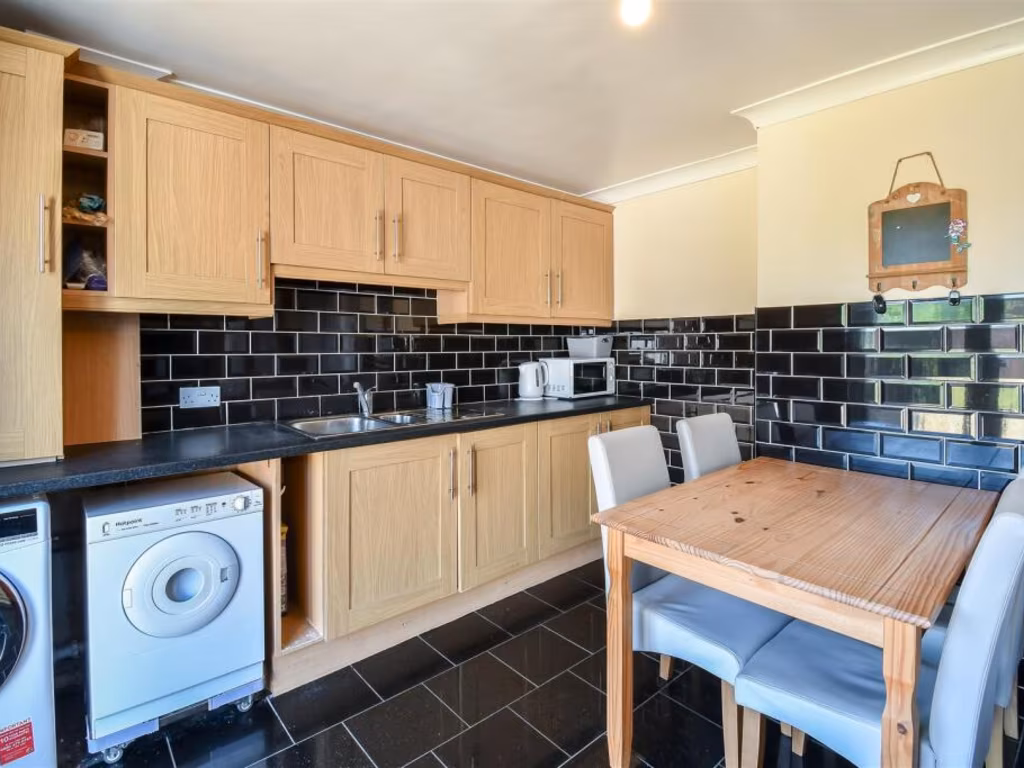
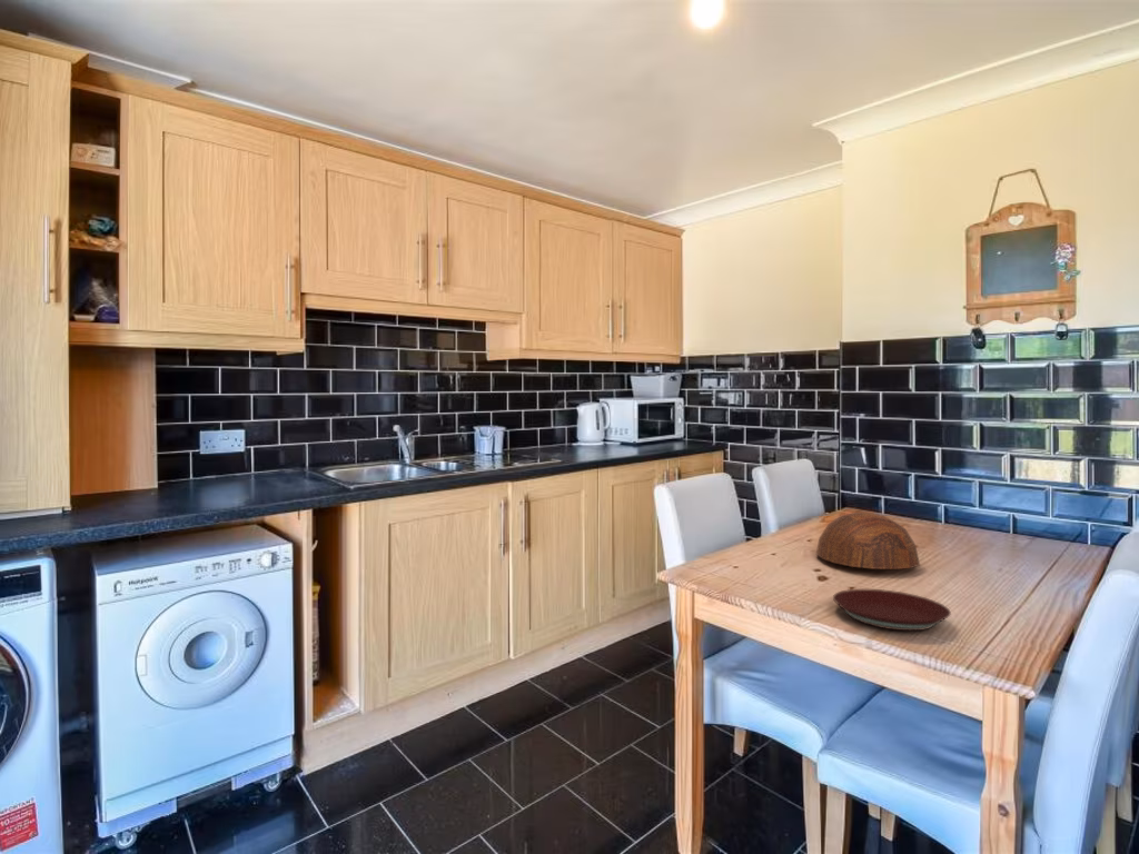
+ bowl [815,512,921,570]
+ plate [832,588,952,632]
